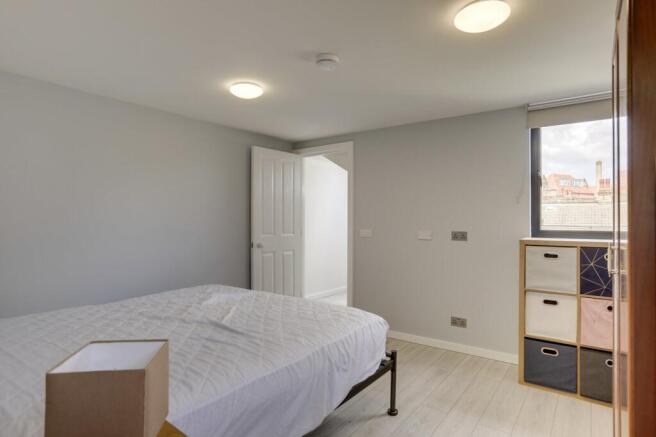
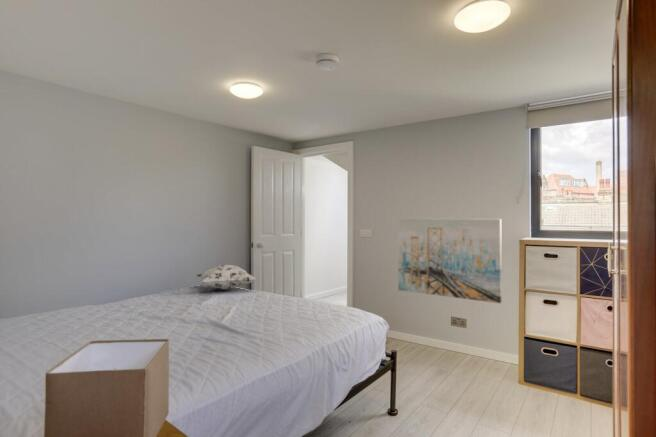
+ decorative pillow [196,264,257,291]
+ wall art [397,218,502,304]
